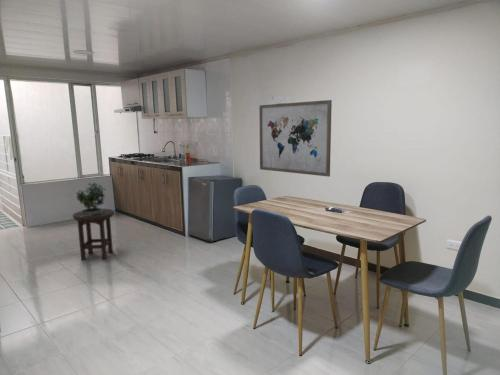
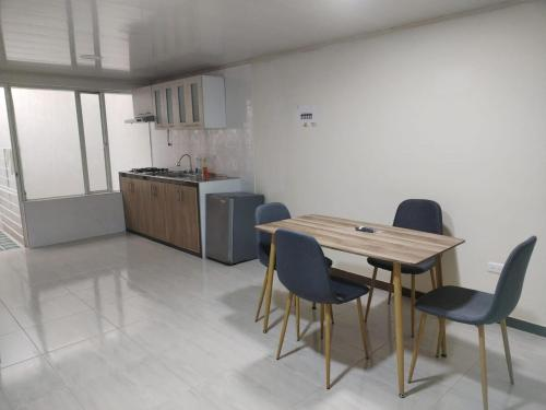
- potted plant [75,182,107,217]
- stool [72,208,115,261]
- wall art [258,99,333,178]
